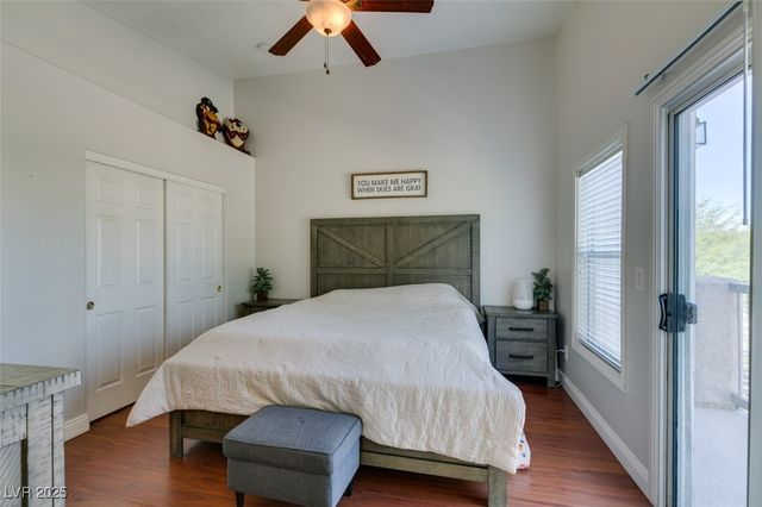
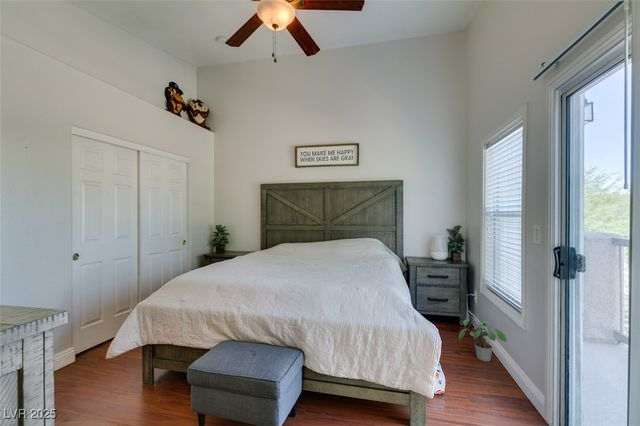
+ potted plant [458,318,507,362]
